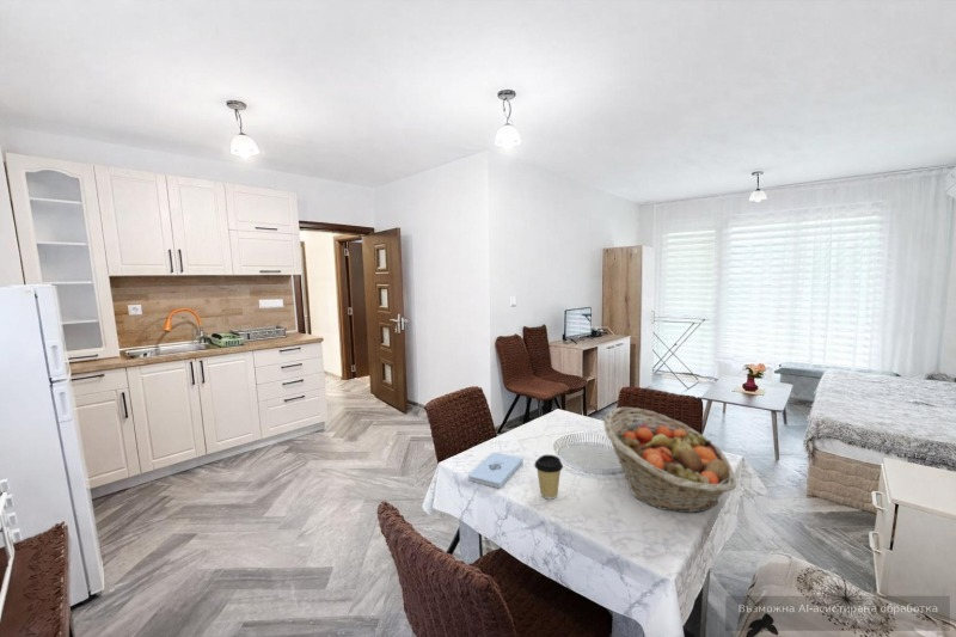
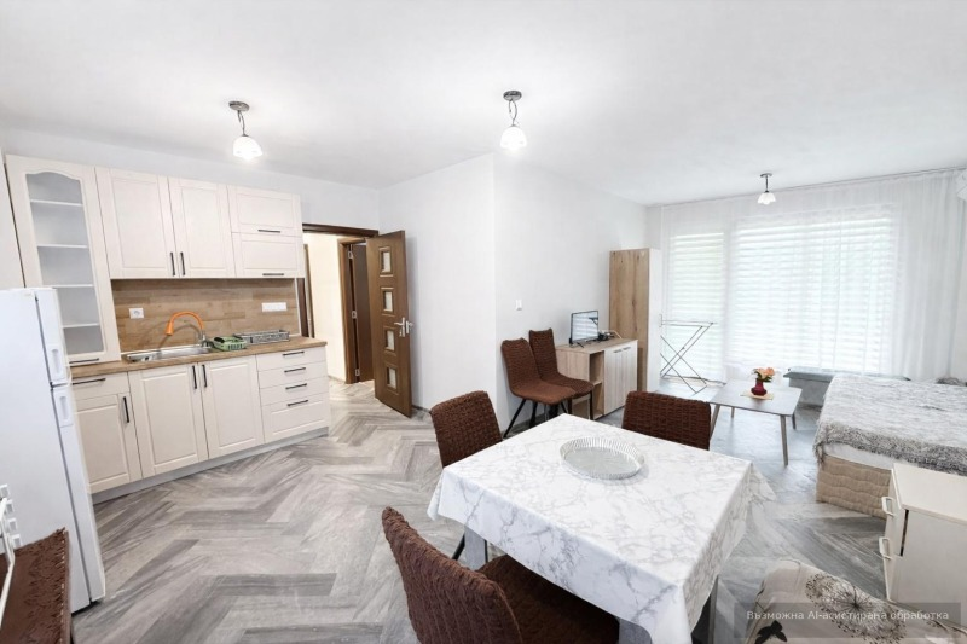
- coffee cup [533,454,564,501]
- notepad [467,452,525,489]
- fruit basket [602,406,737,514]
